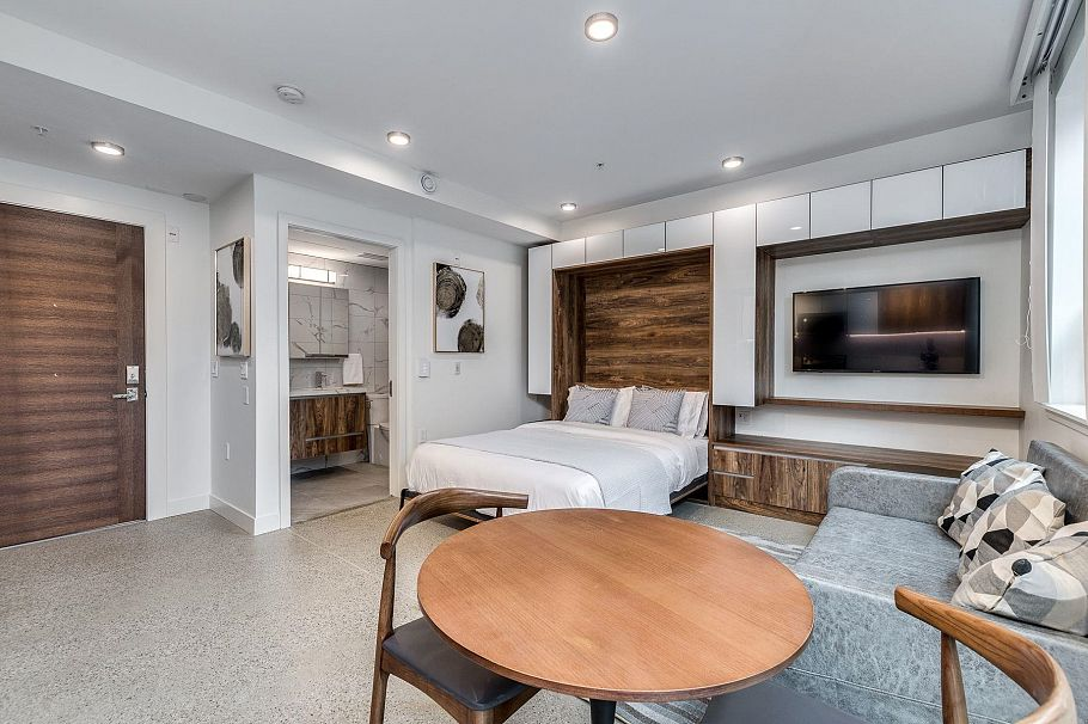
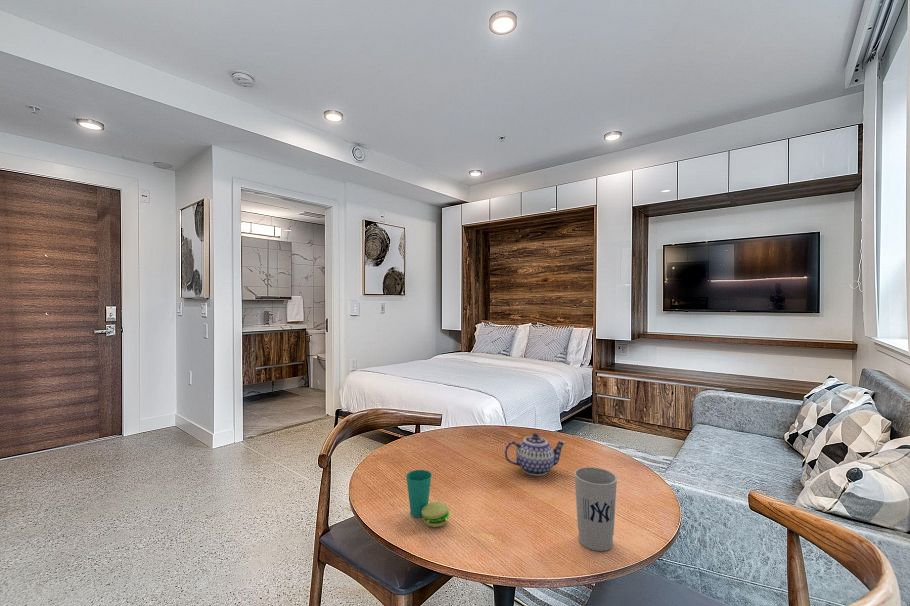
+ teapot [504,432,567,477]
+ cup [405,469,450,528]
+ cup [573,466,618,552]
